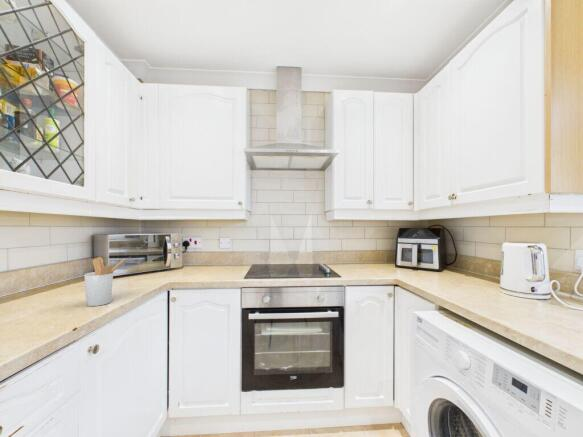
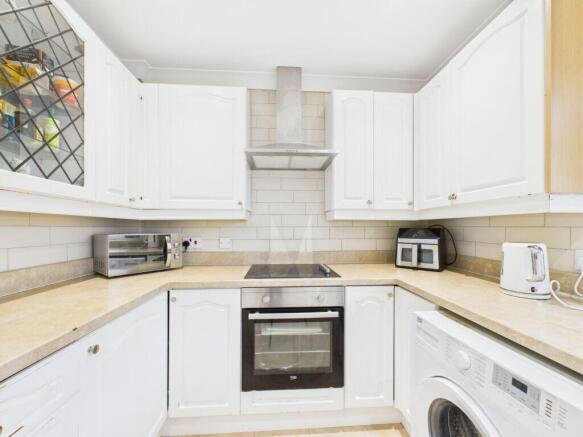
- utensil holder [83,256,126,307]
